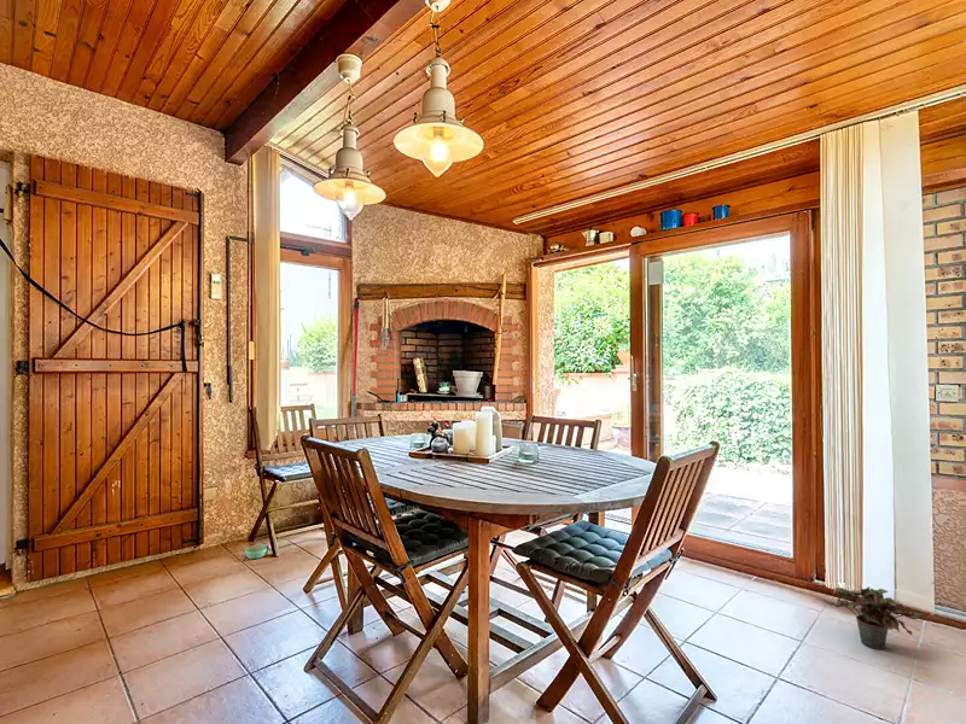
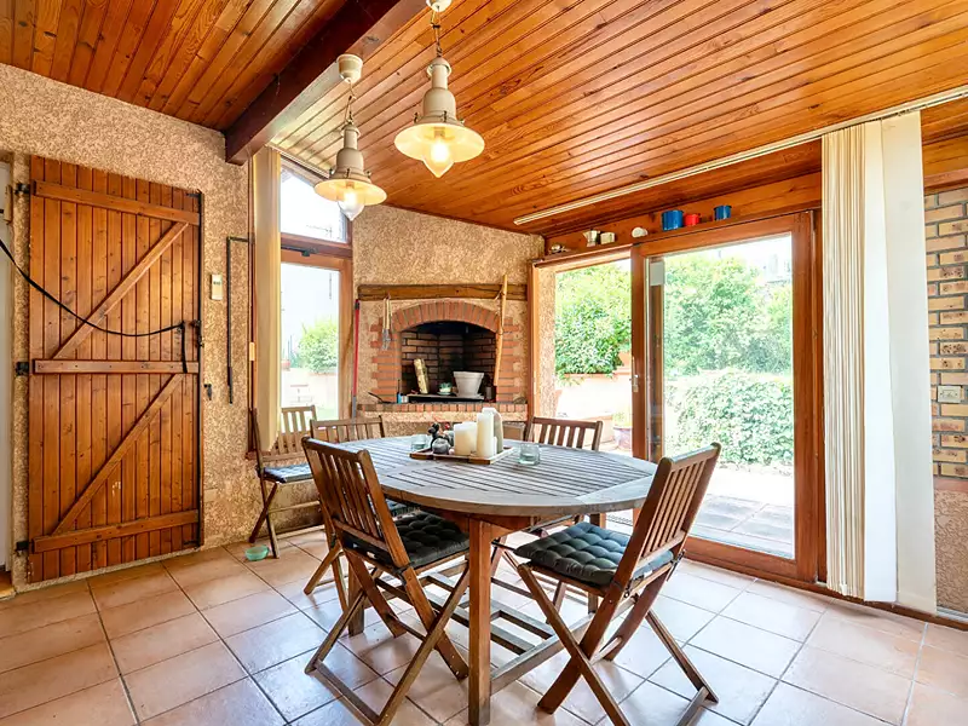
- potted plant [822,585,925,650]
